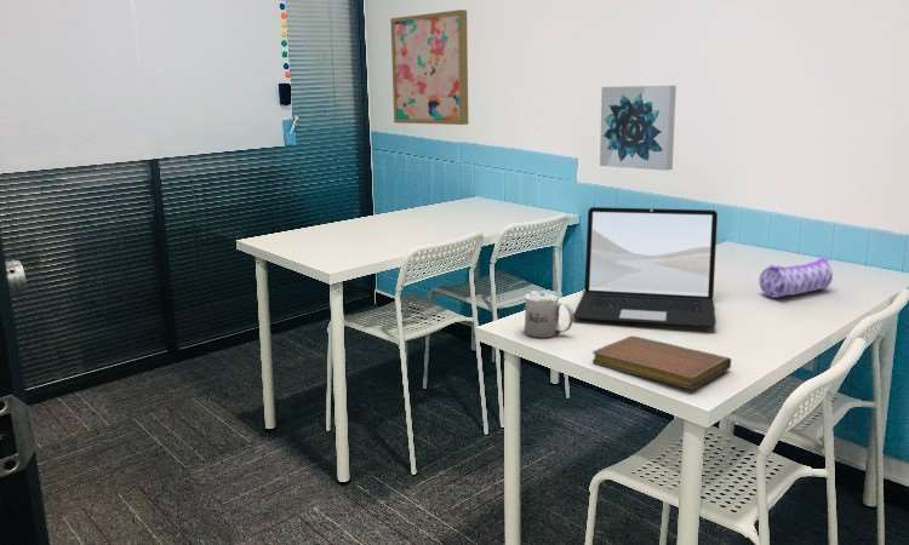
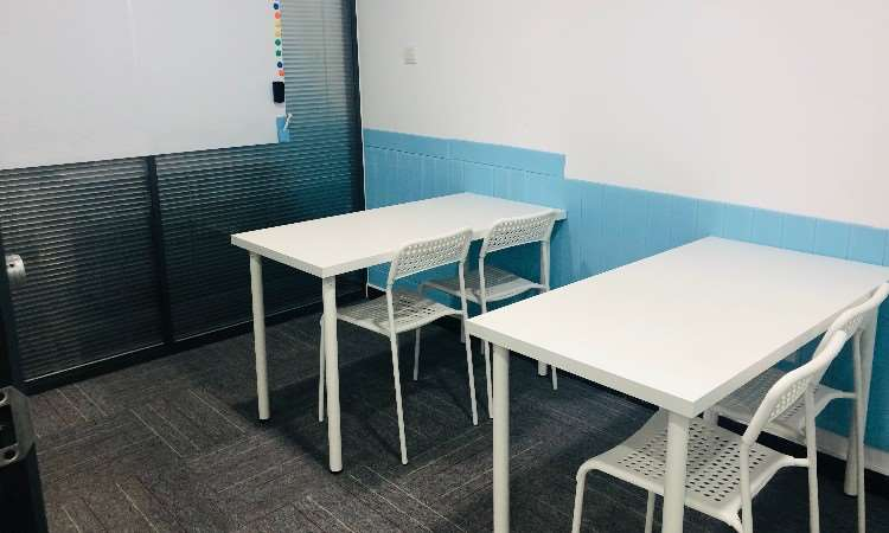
- laptop [573,206,719,328]
- mug [522,289,574,338]
- notebook [591,334,732,390]
- pencil case [759,256,834,299]
- wall art [599,85,678,172]
- wall art [389,8,469,126]
